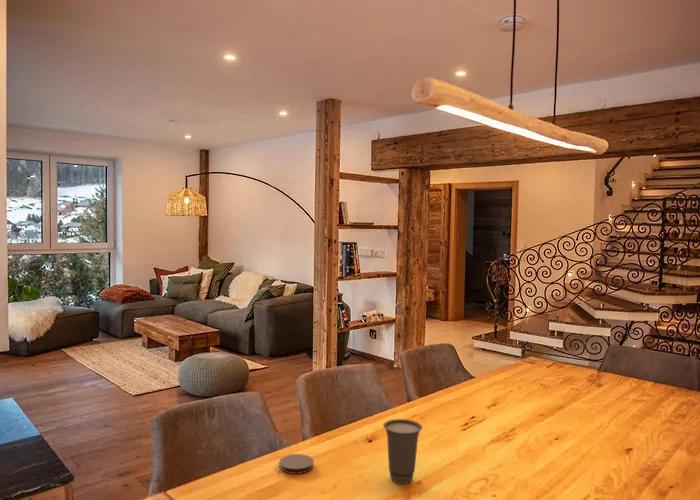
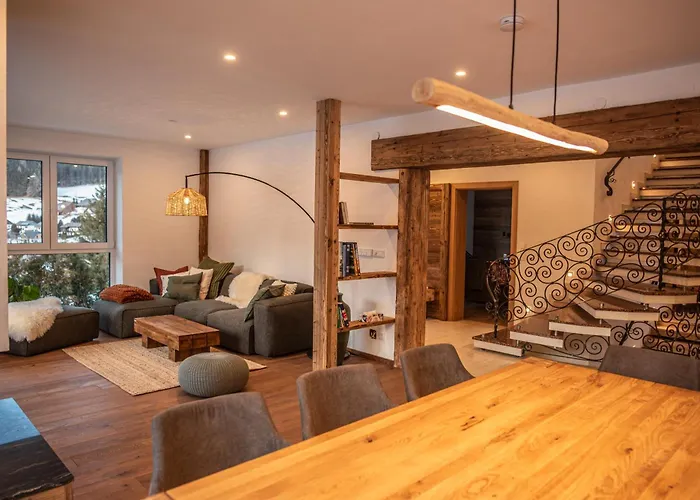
- cup [383,418,423,485]
- coaster [278,453,315,475]
